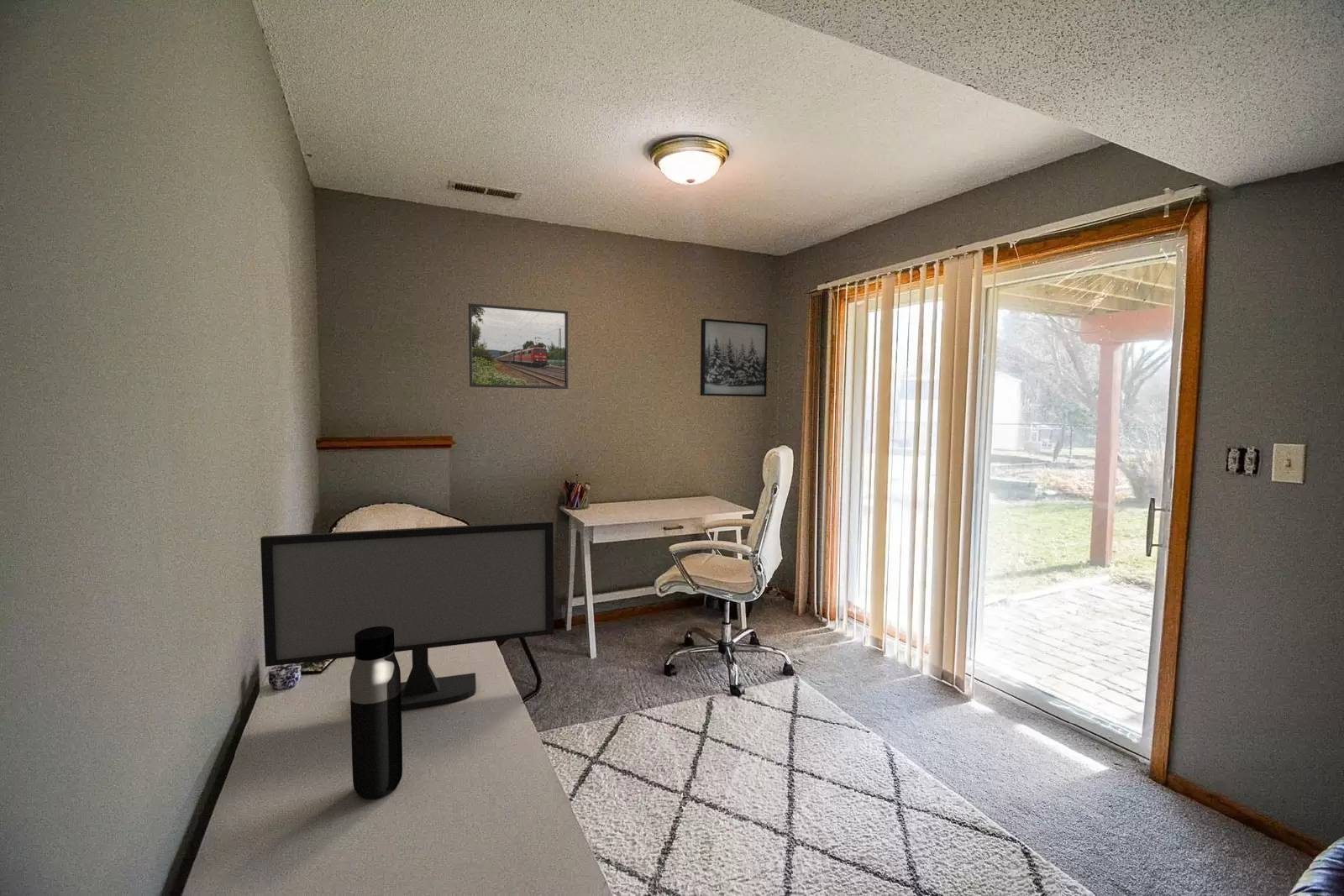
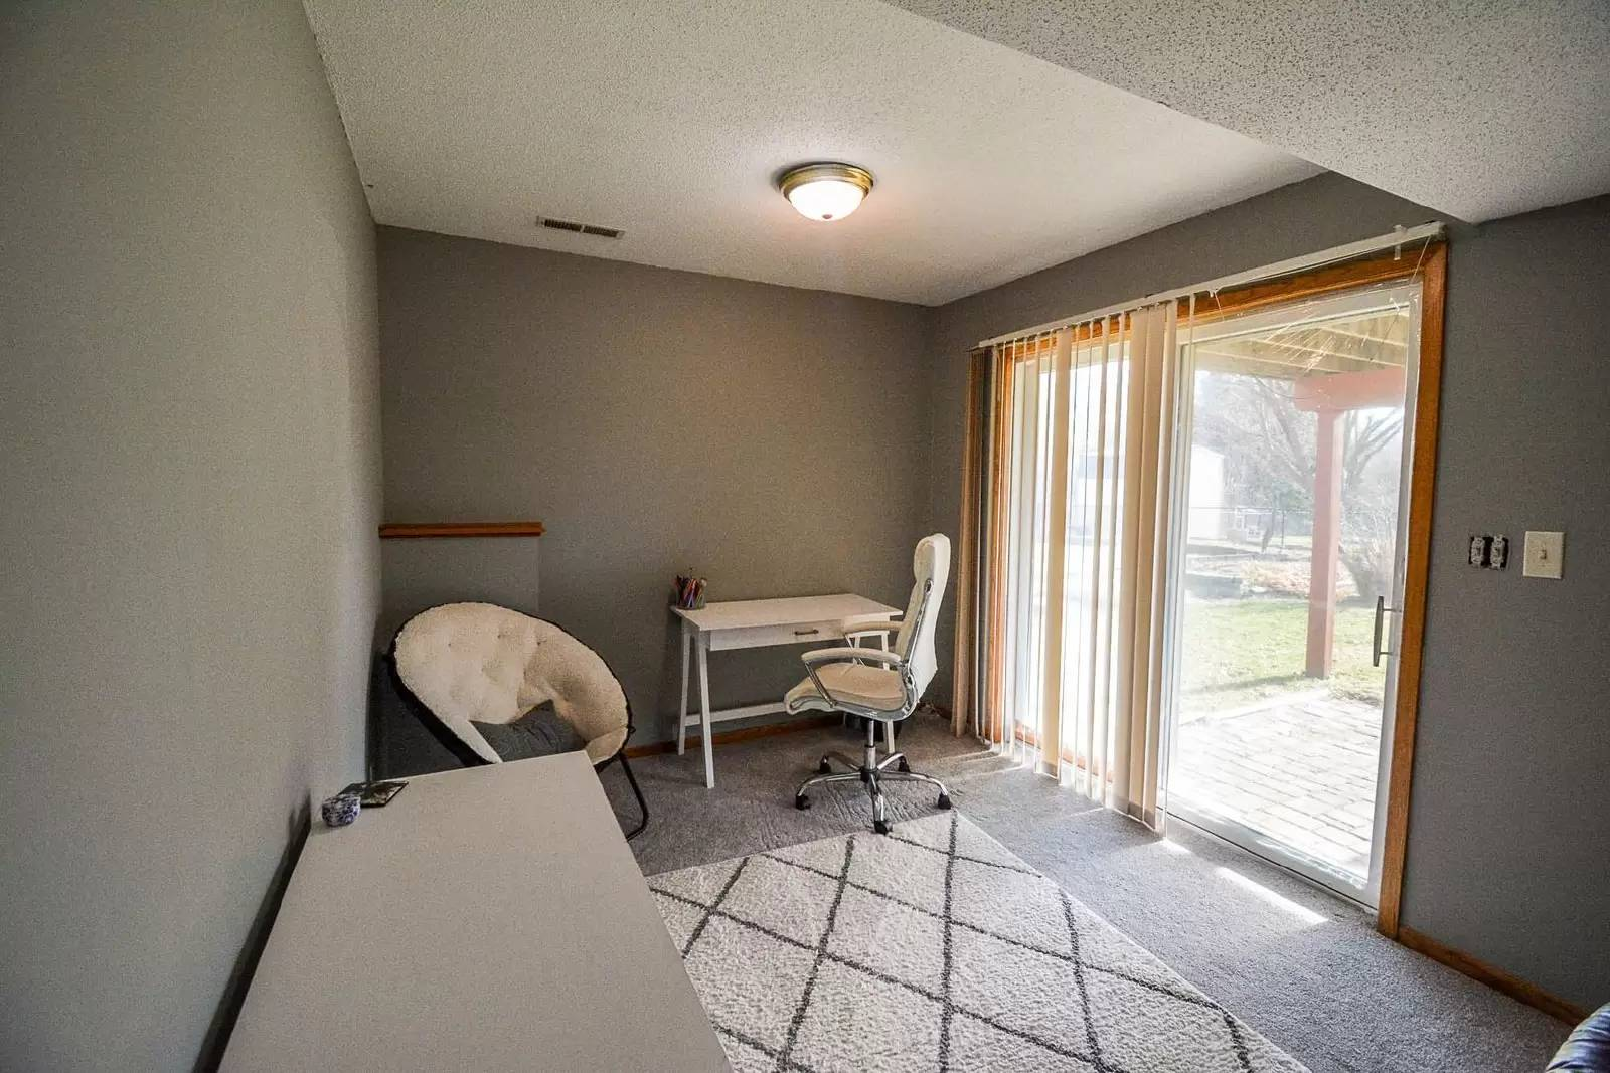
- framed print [468,302,569,390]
- wall art [700,317,769,398]
- water bottle [349,626,403,800]
- computer monitor [260,521,554,712]
